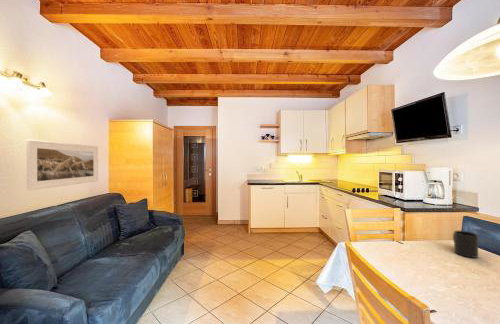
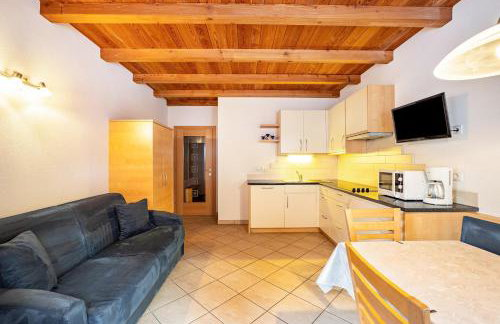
- mug [452,230,479,259]
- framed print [26,138,99,191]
